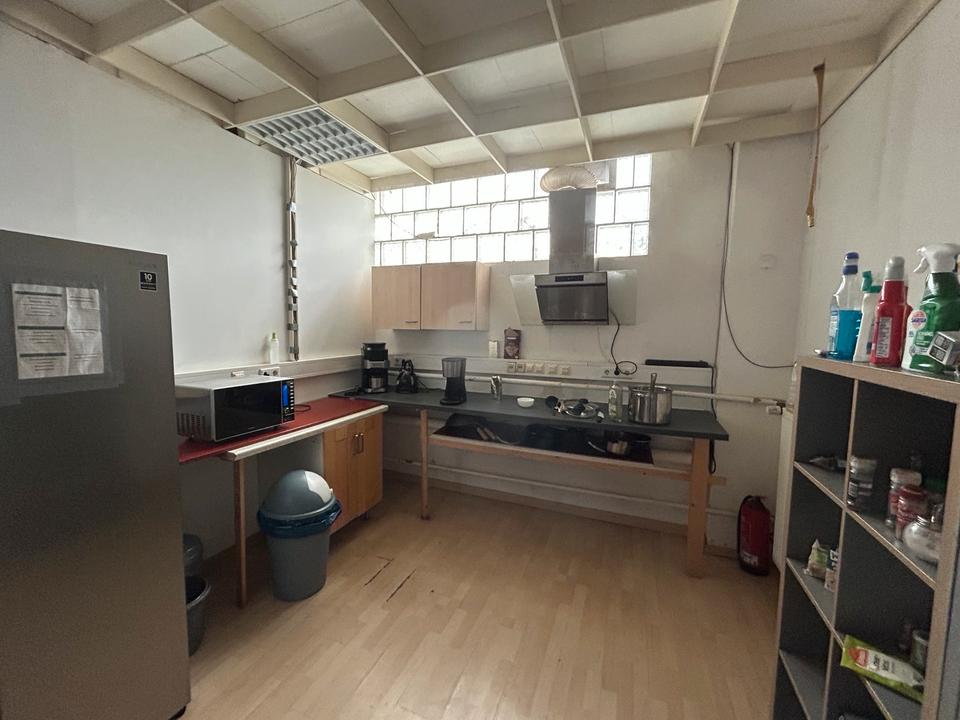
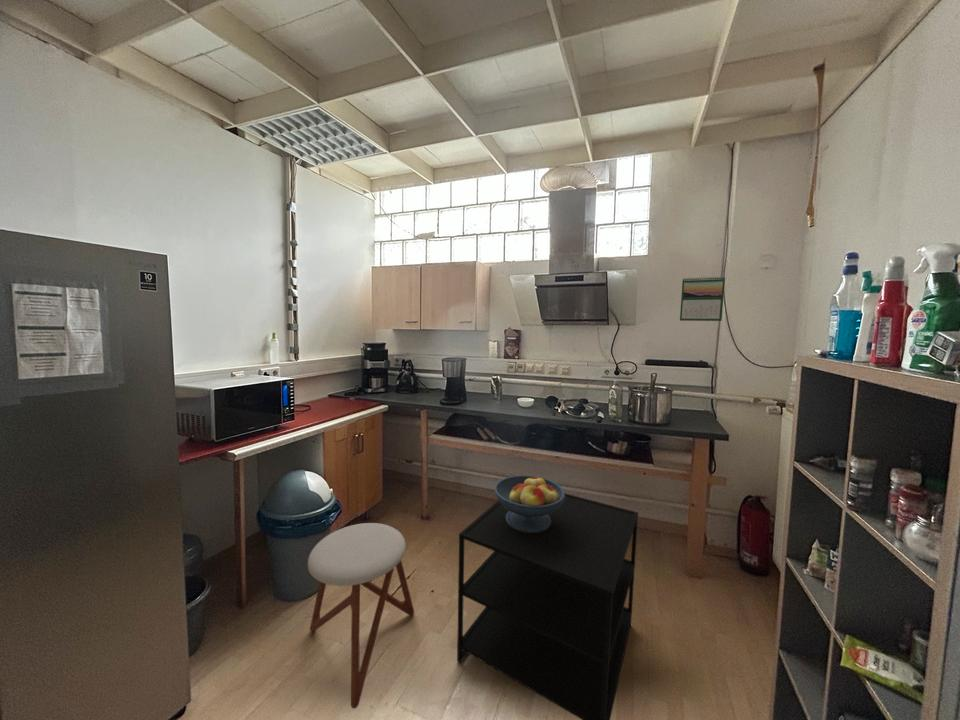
+ side table [456,492,639,720]
+ calendar [679,275,726,322]
+ fruit bowl [493,474,566,532]
+ stool [307,522,415,710]
